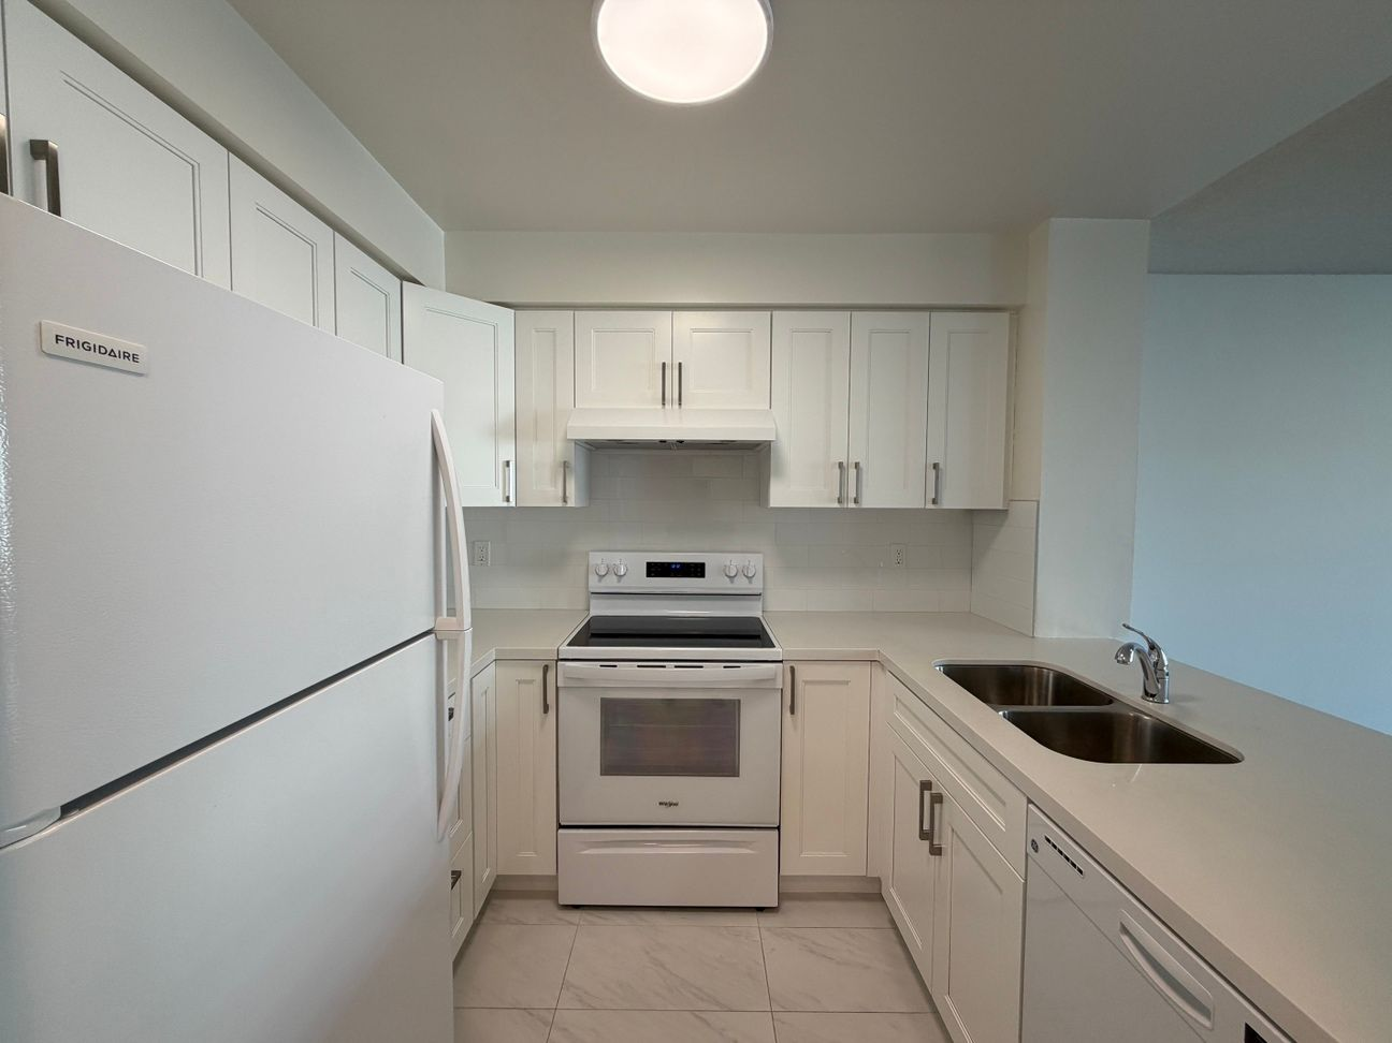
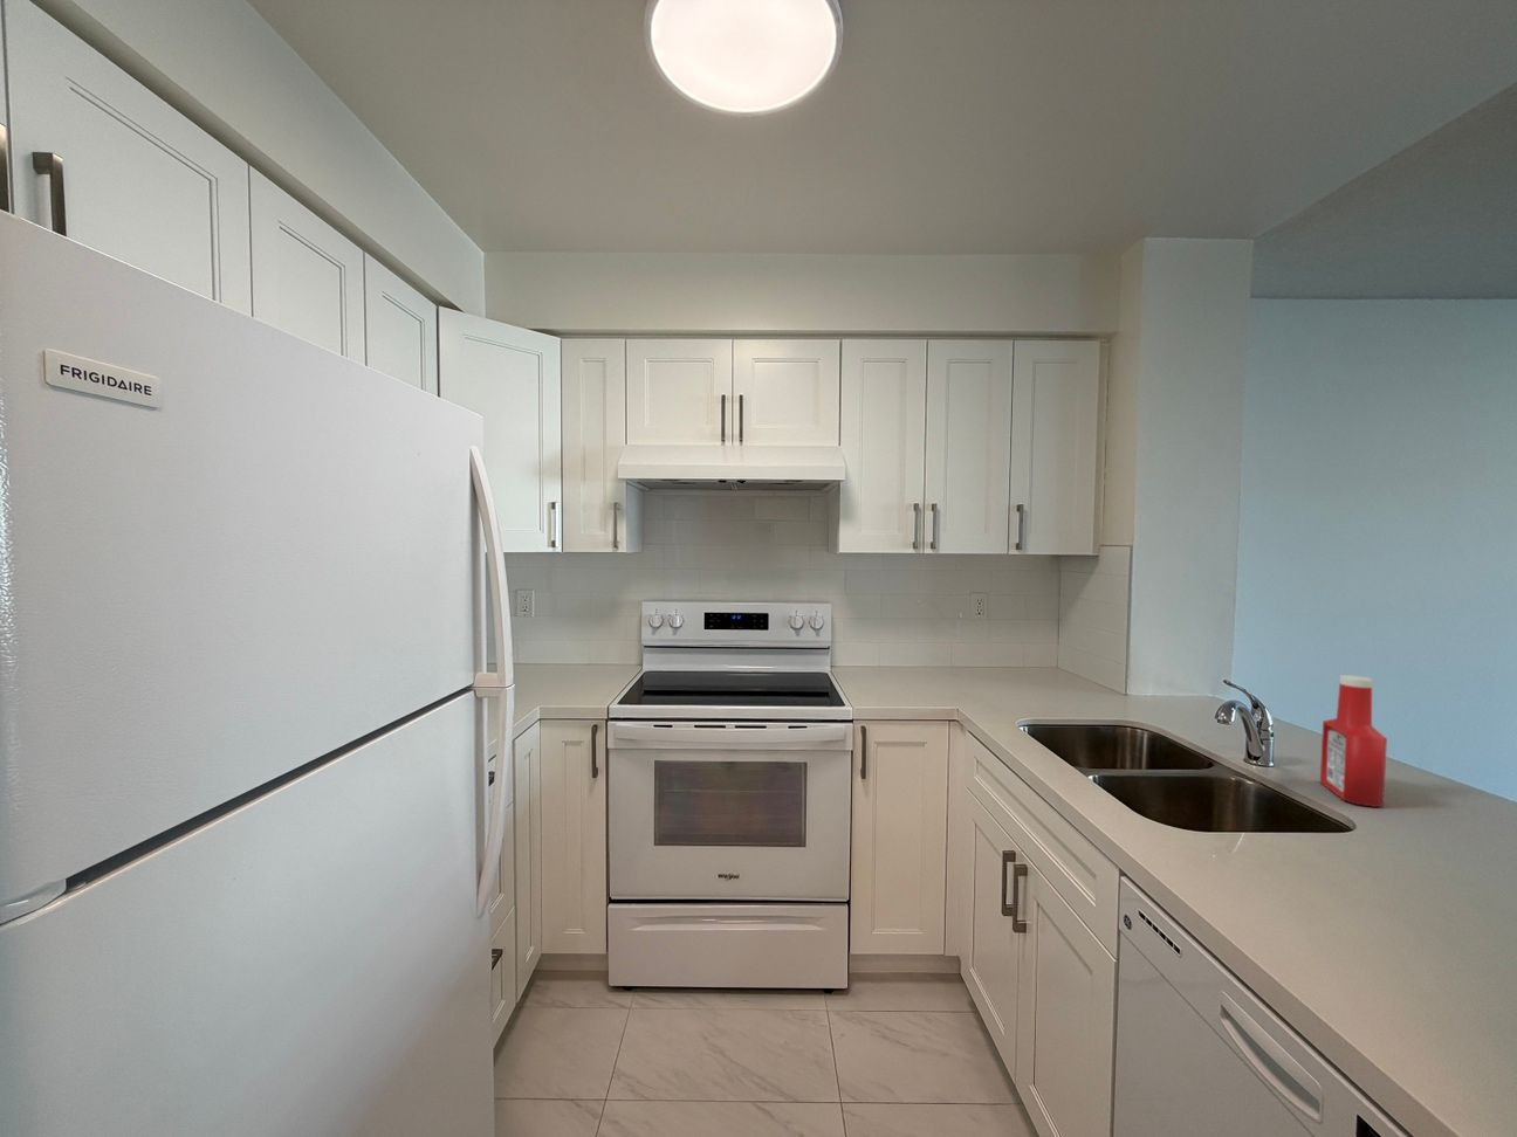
+ soap bottle [1319,674,1388,809]
